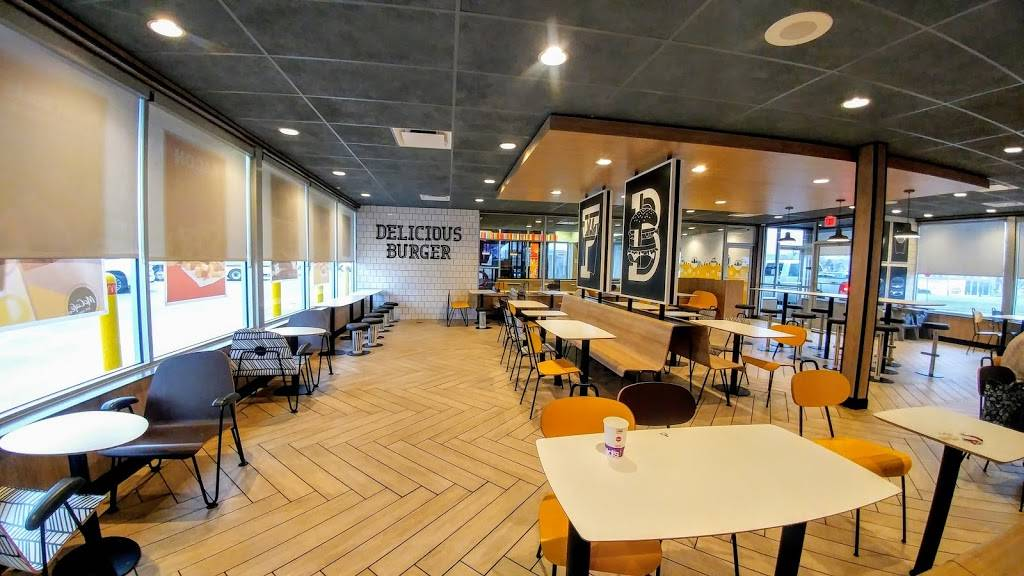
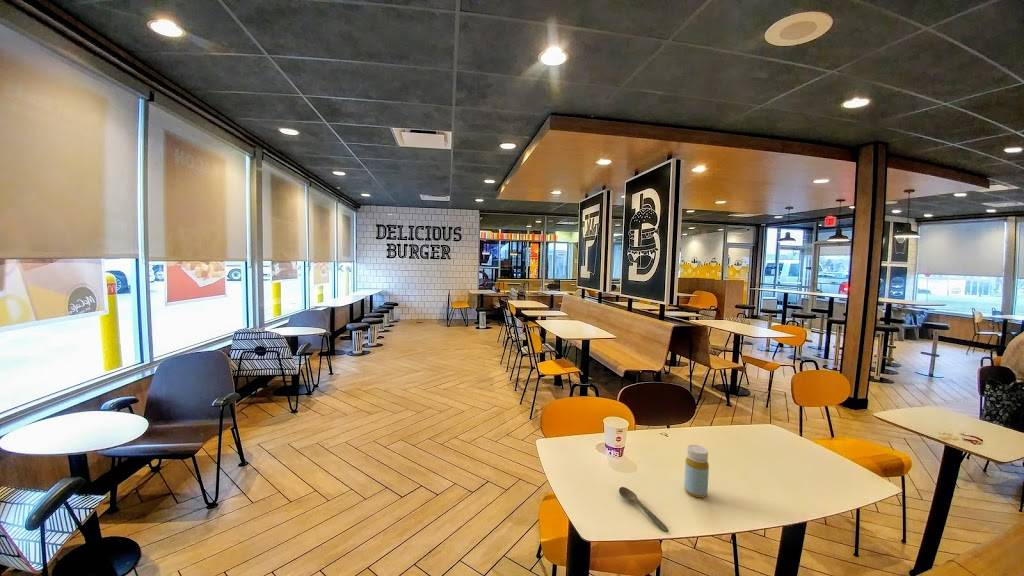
+ bottle [683,444,710,499]
+ spoon [618,486,669,533]
